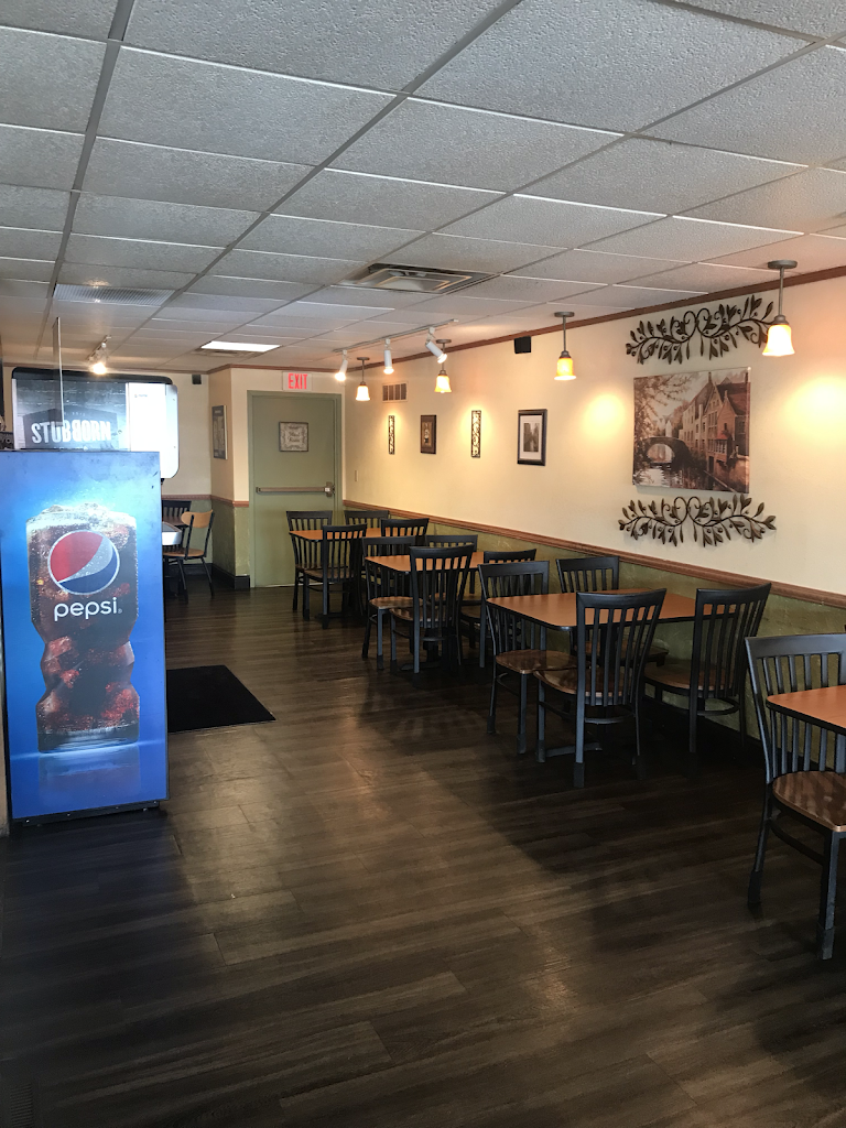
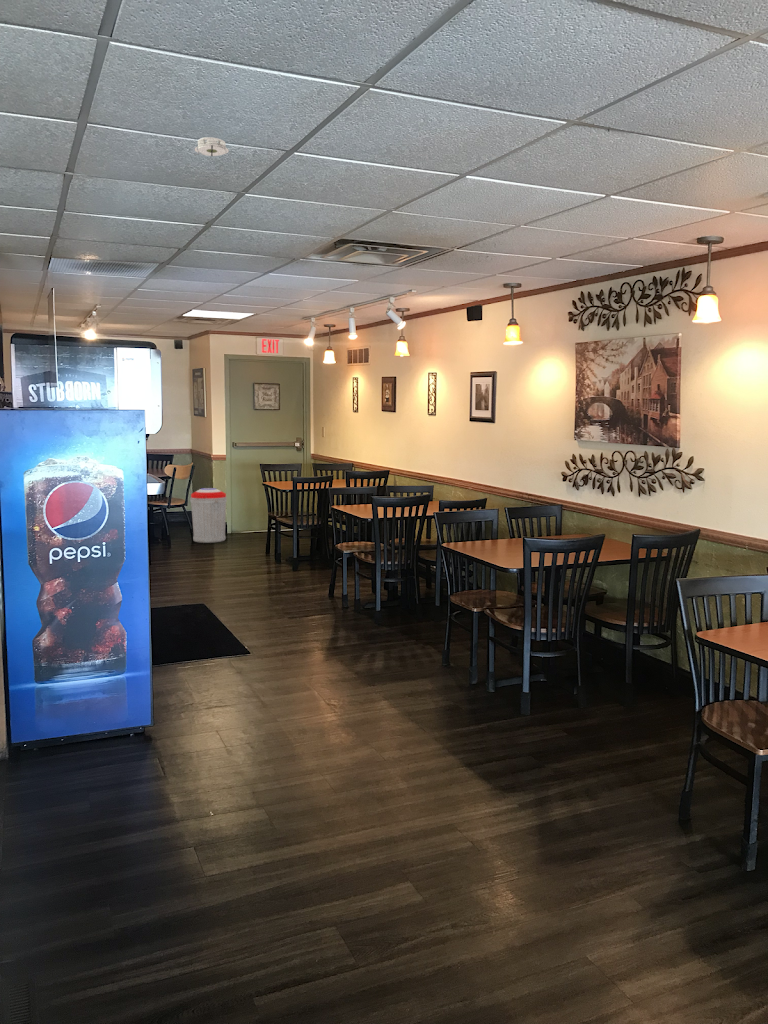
+ smoke detector [194,136,230,157]
+ trash can [189,487,228,544]
